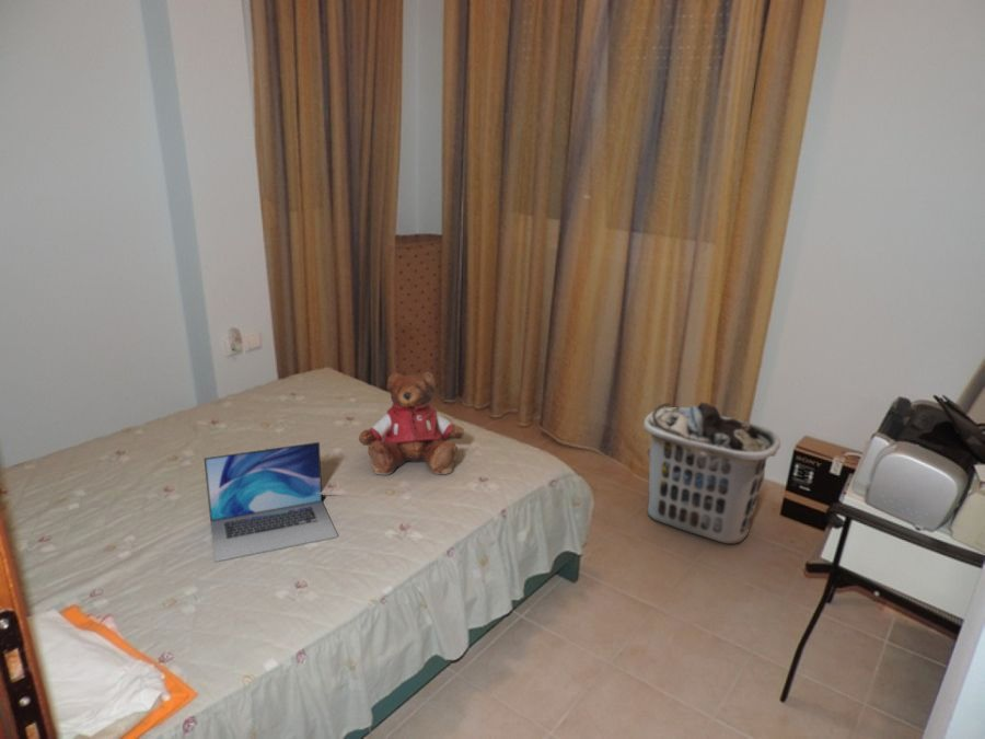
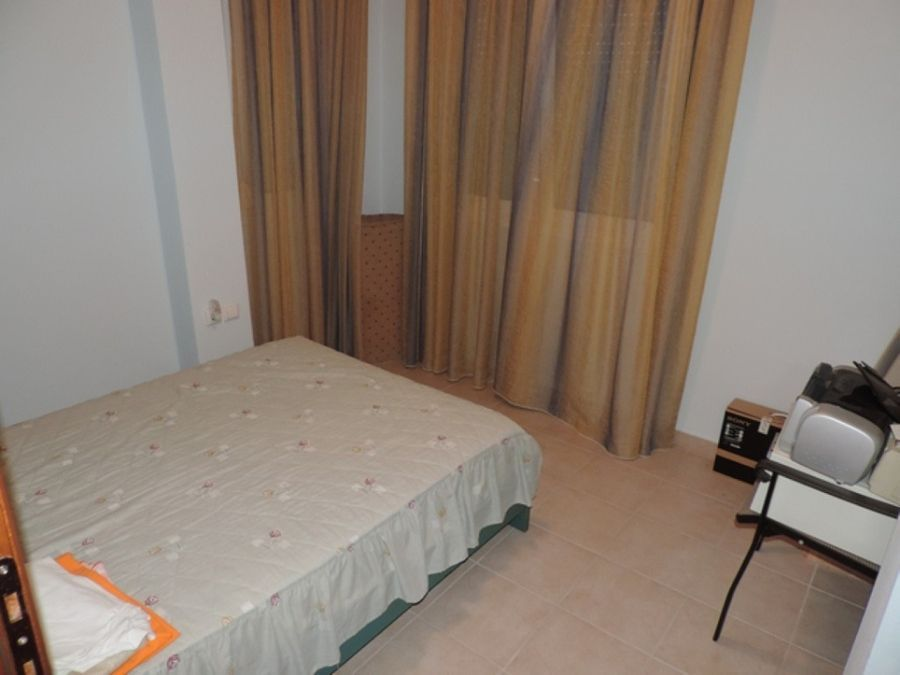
- laptop [202,441,339,563]
- clothes hamper [642,401,781,545]
- teddy bear [358,371,465,476]
